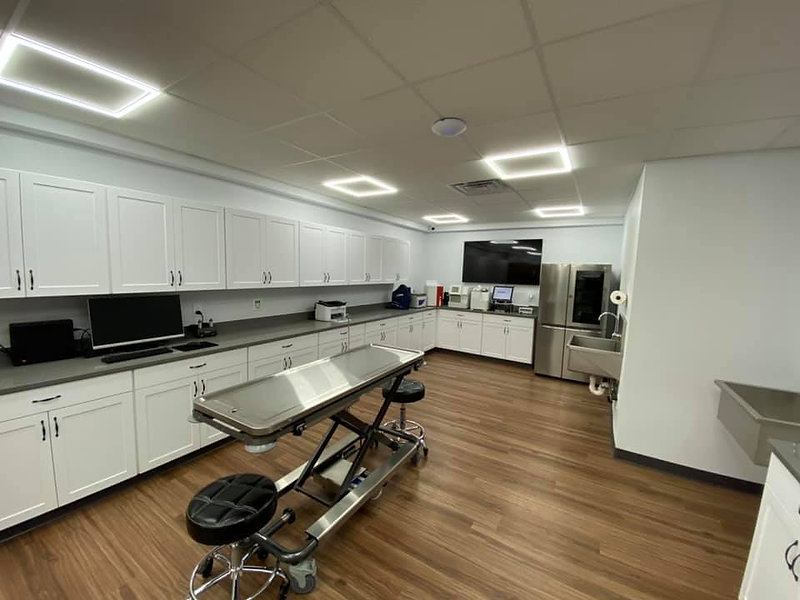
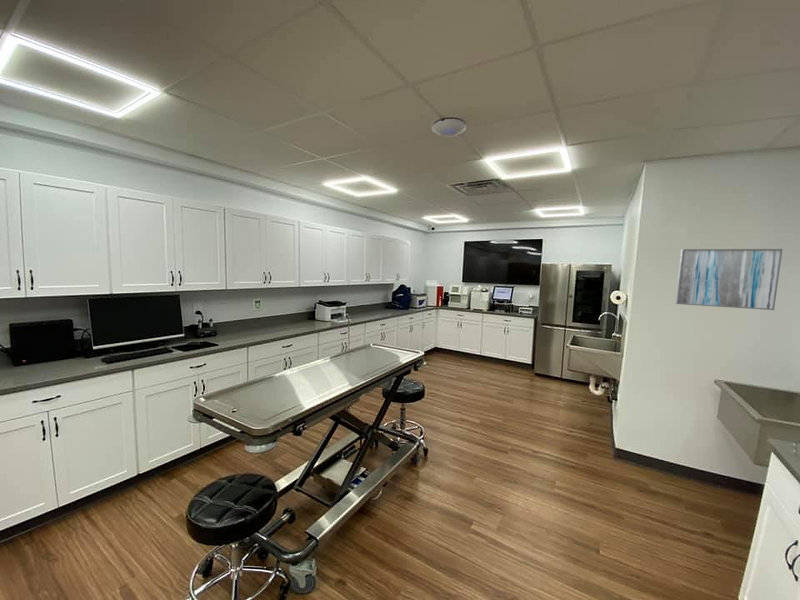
+ wall art [674,248,783,311]
